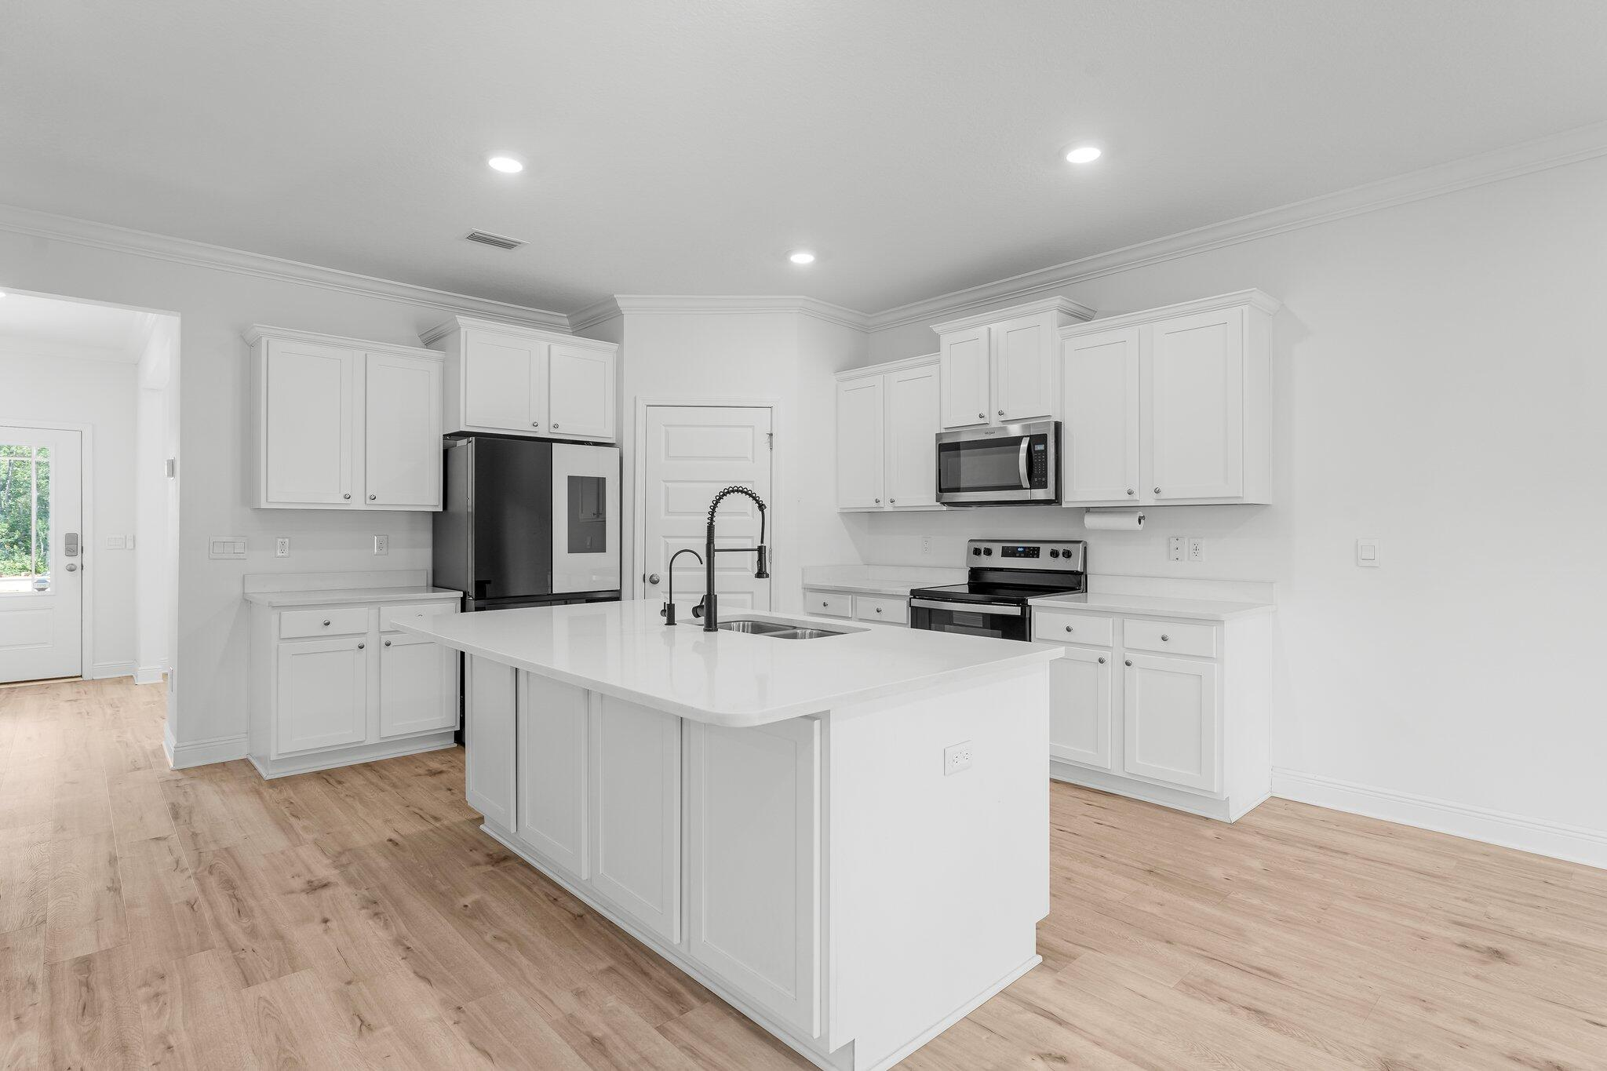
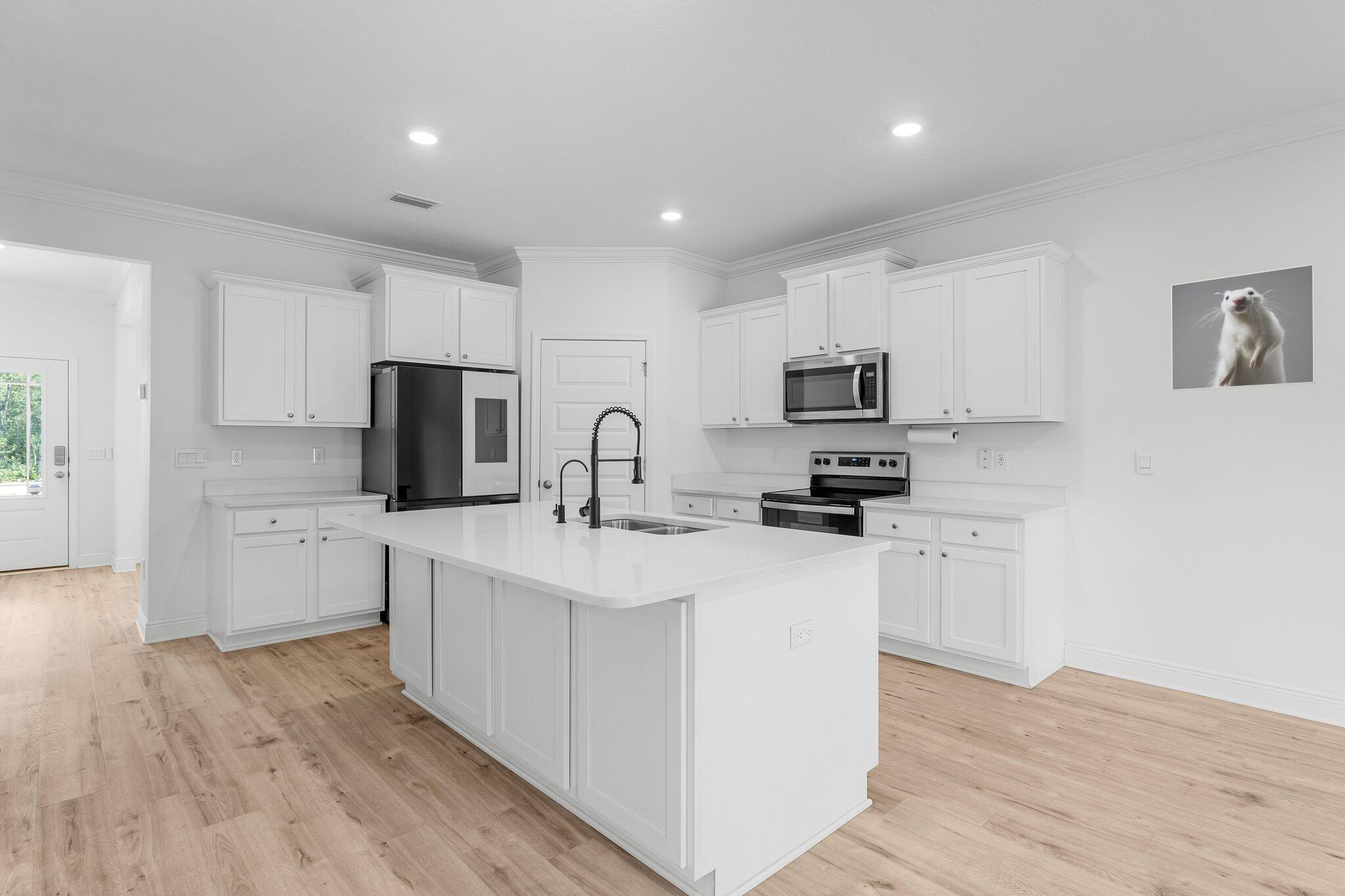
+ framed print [1170,263,1316,391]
